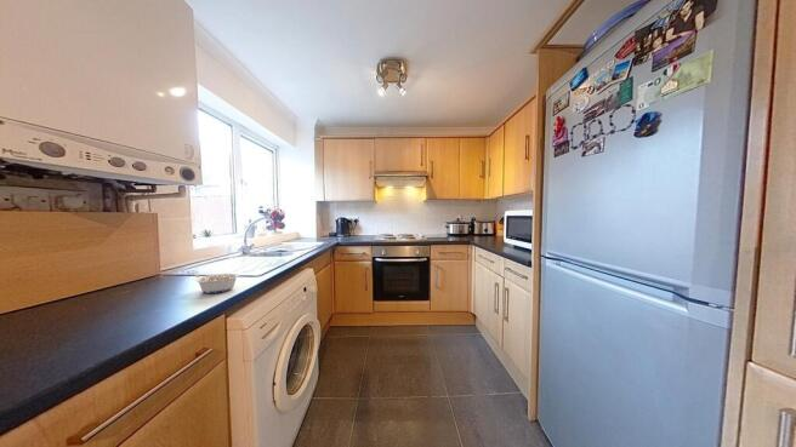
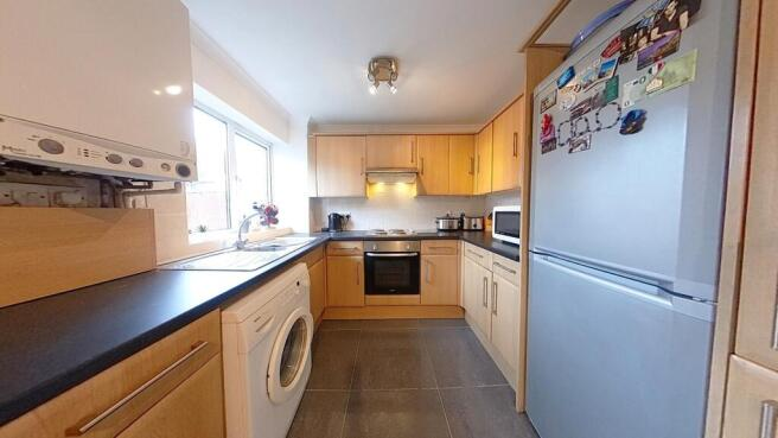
- legume [191,273,240,294]
